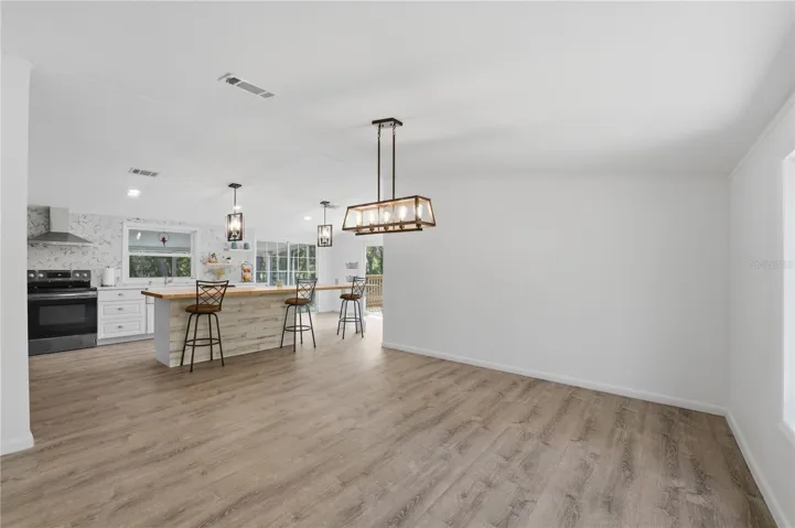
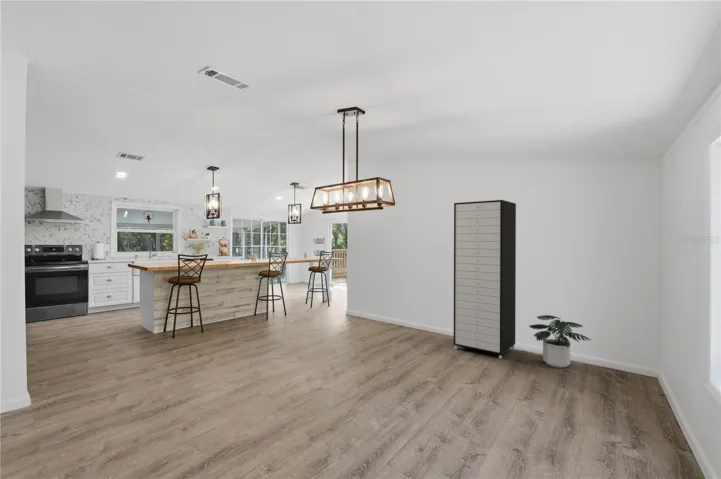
+ storage cabinet [453,199,517,360]
+ potted plant [528,314,592,369]
